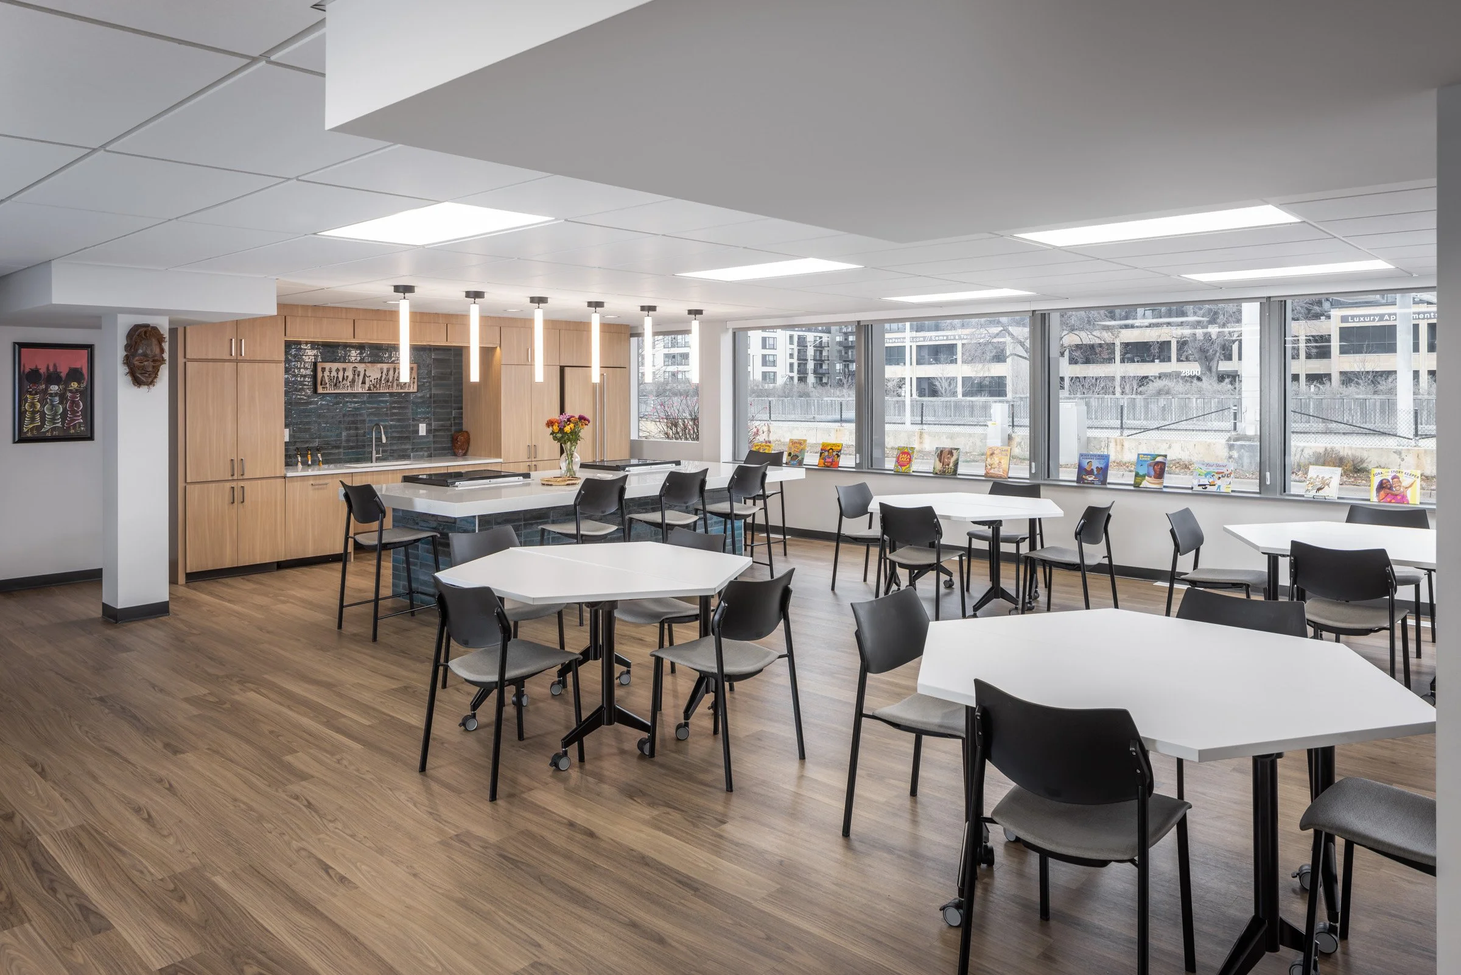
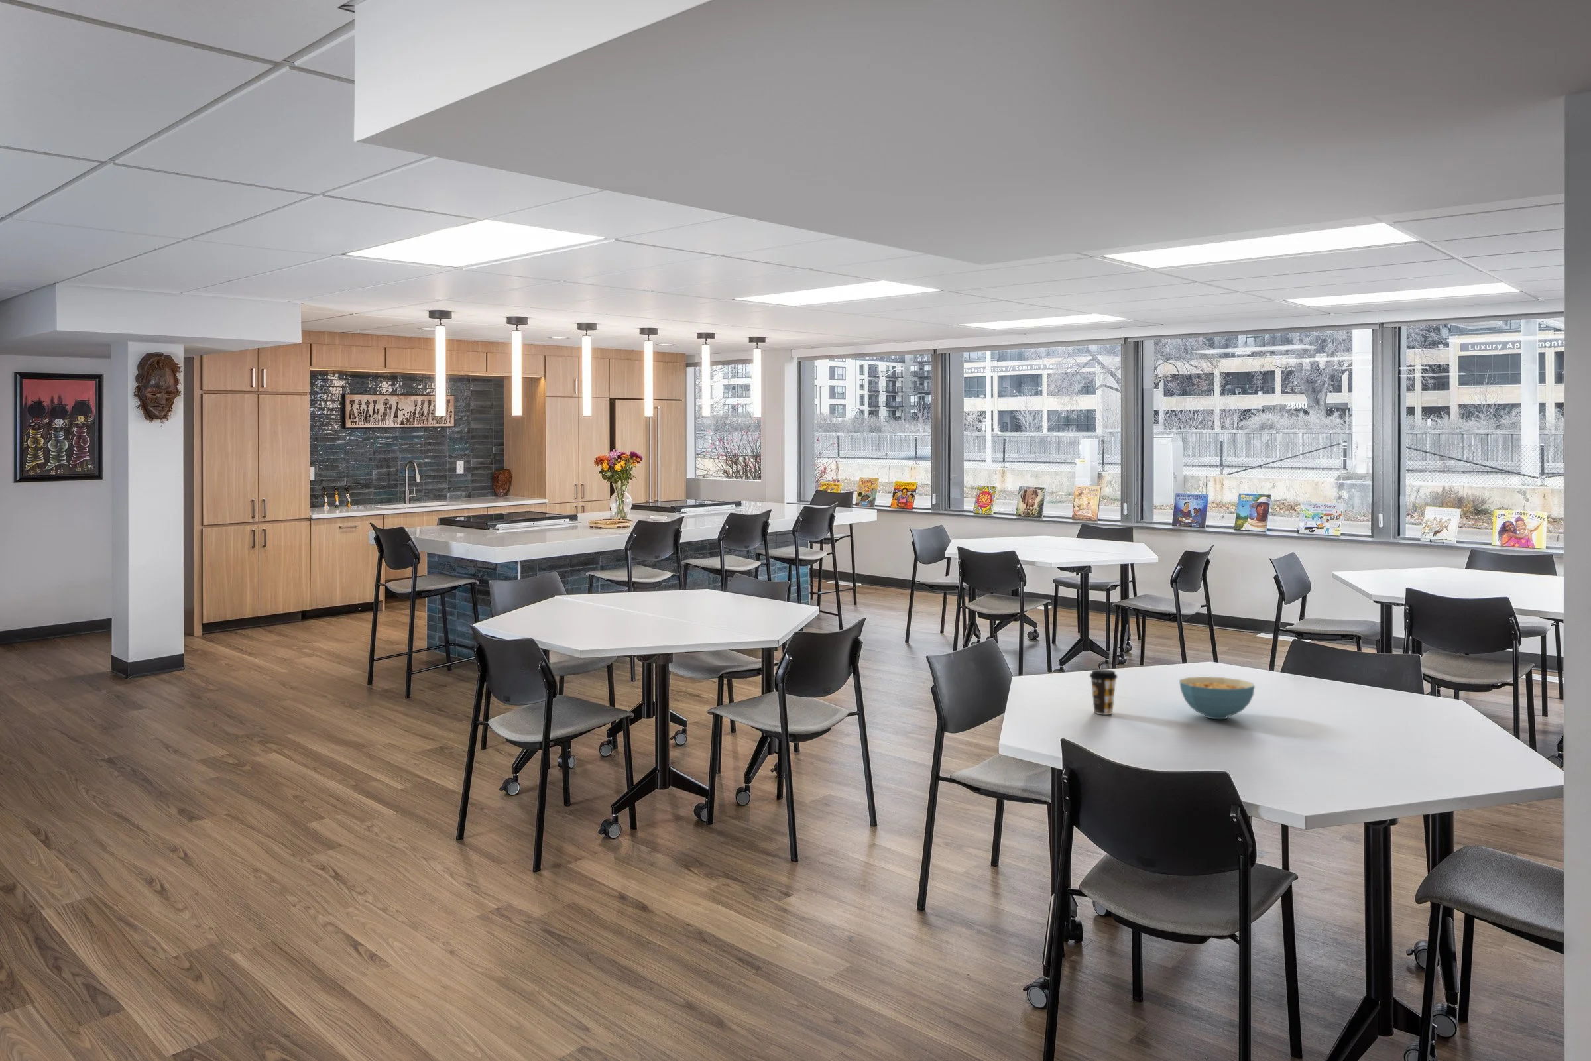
+ cereal bowl [1179,676,1256,720]
+ coffee cup [1089,669,1118,715]
